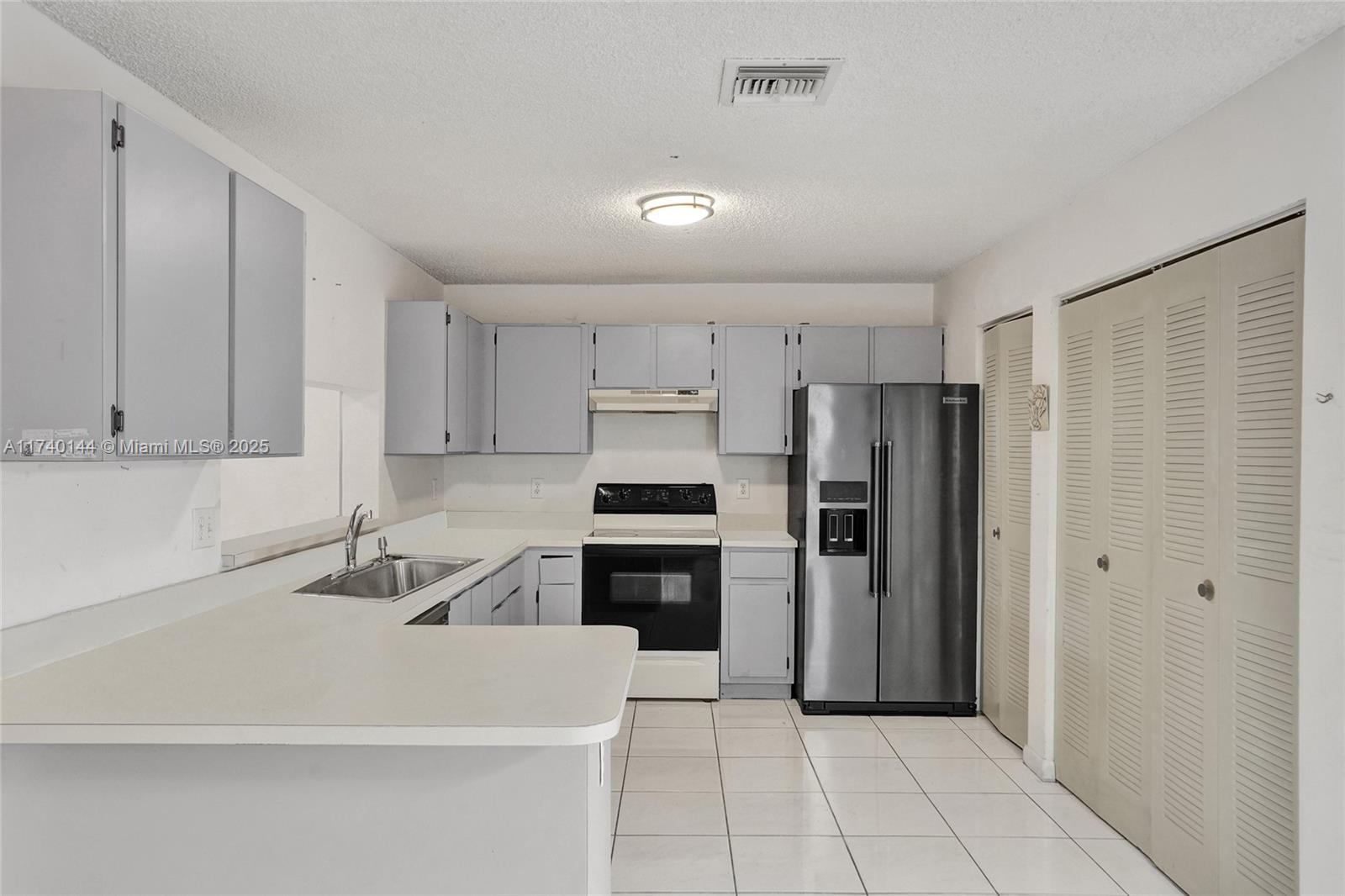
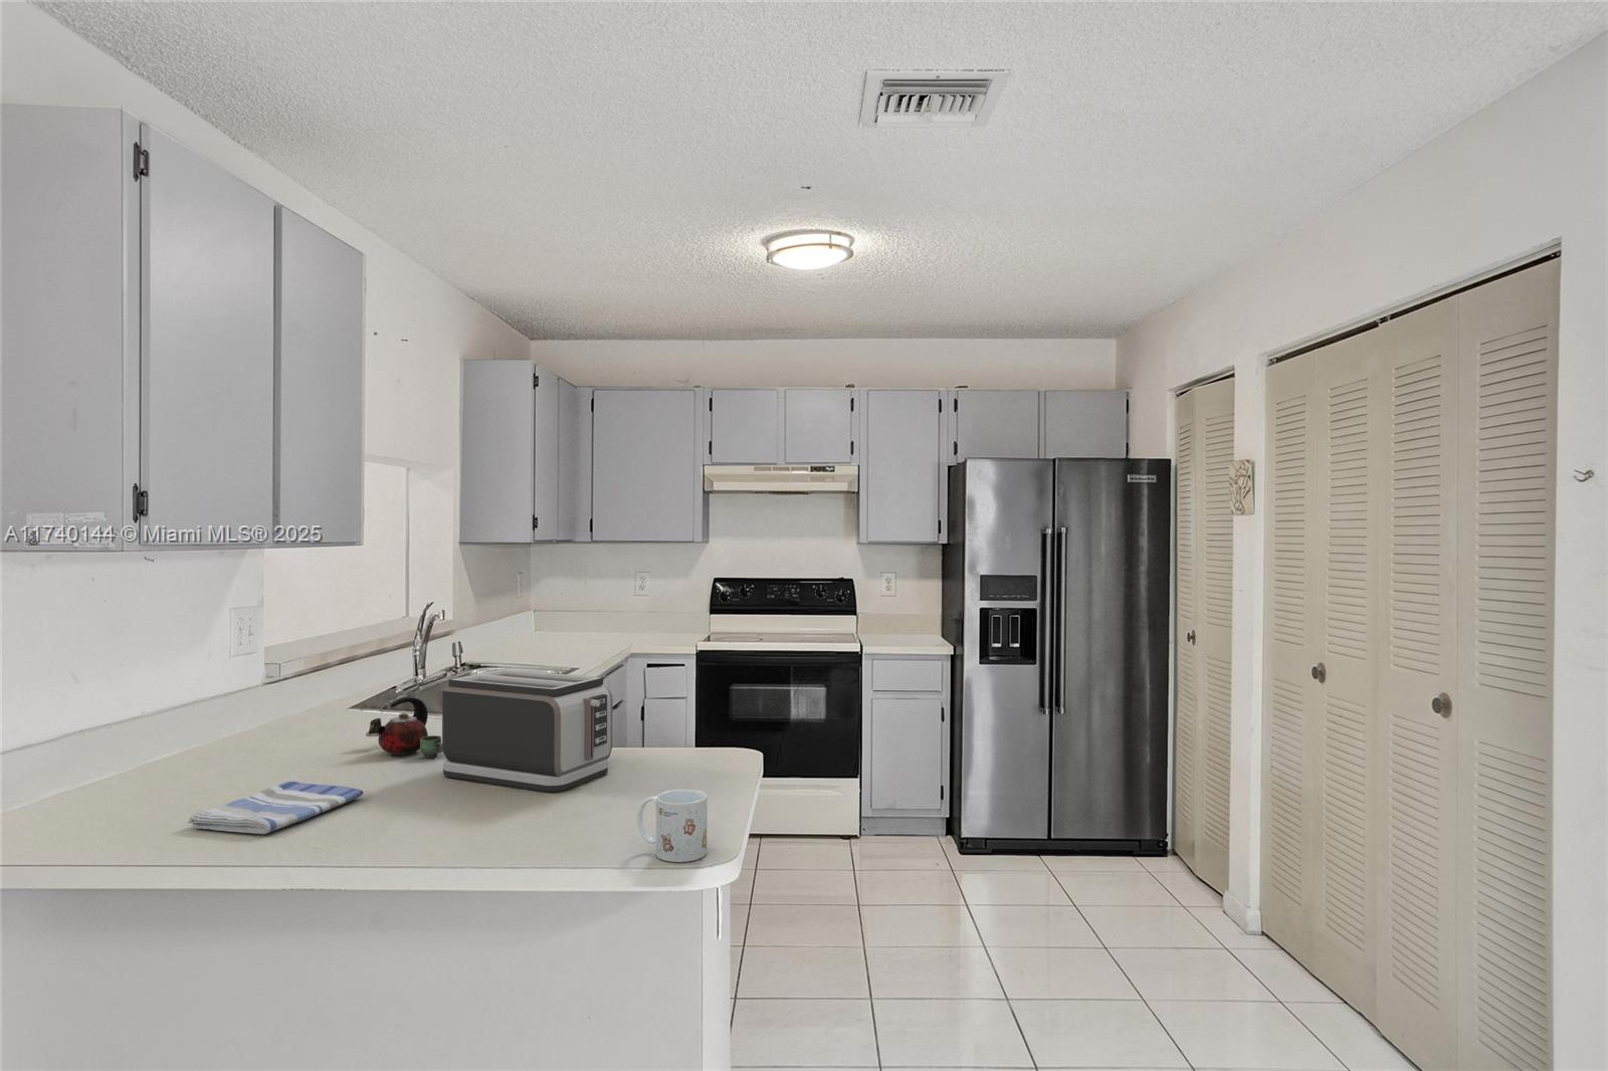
+ dish towel [187,781,363,834]
+ mug [636,789,709,863]
+ toaster [441,668,615,792]
+ kettle [365,696,444,759]
